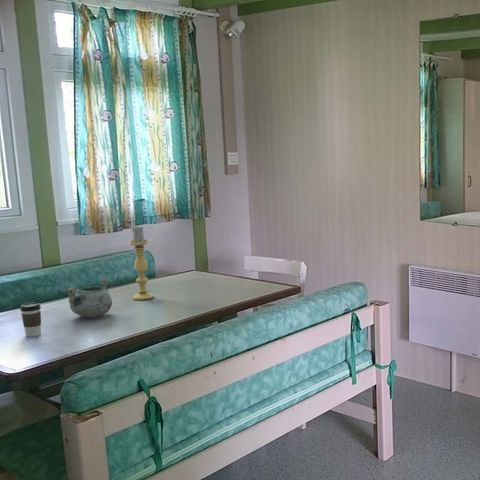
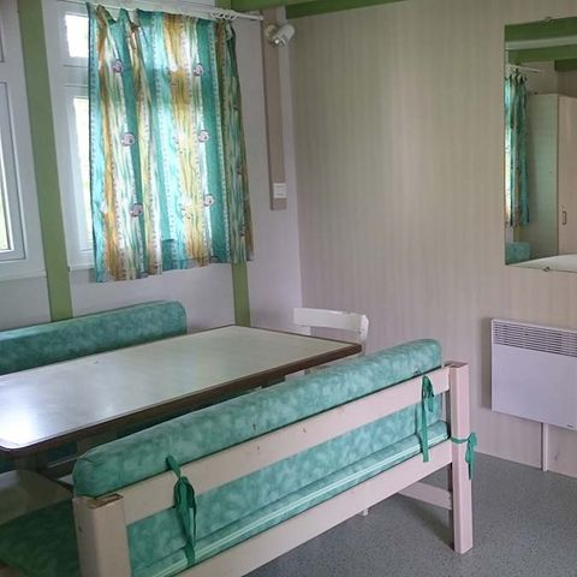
- decorative bowl [64,278,113,318]
- candle holder [128,224,154,301]
- coffee cup [19,302,42,338]
